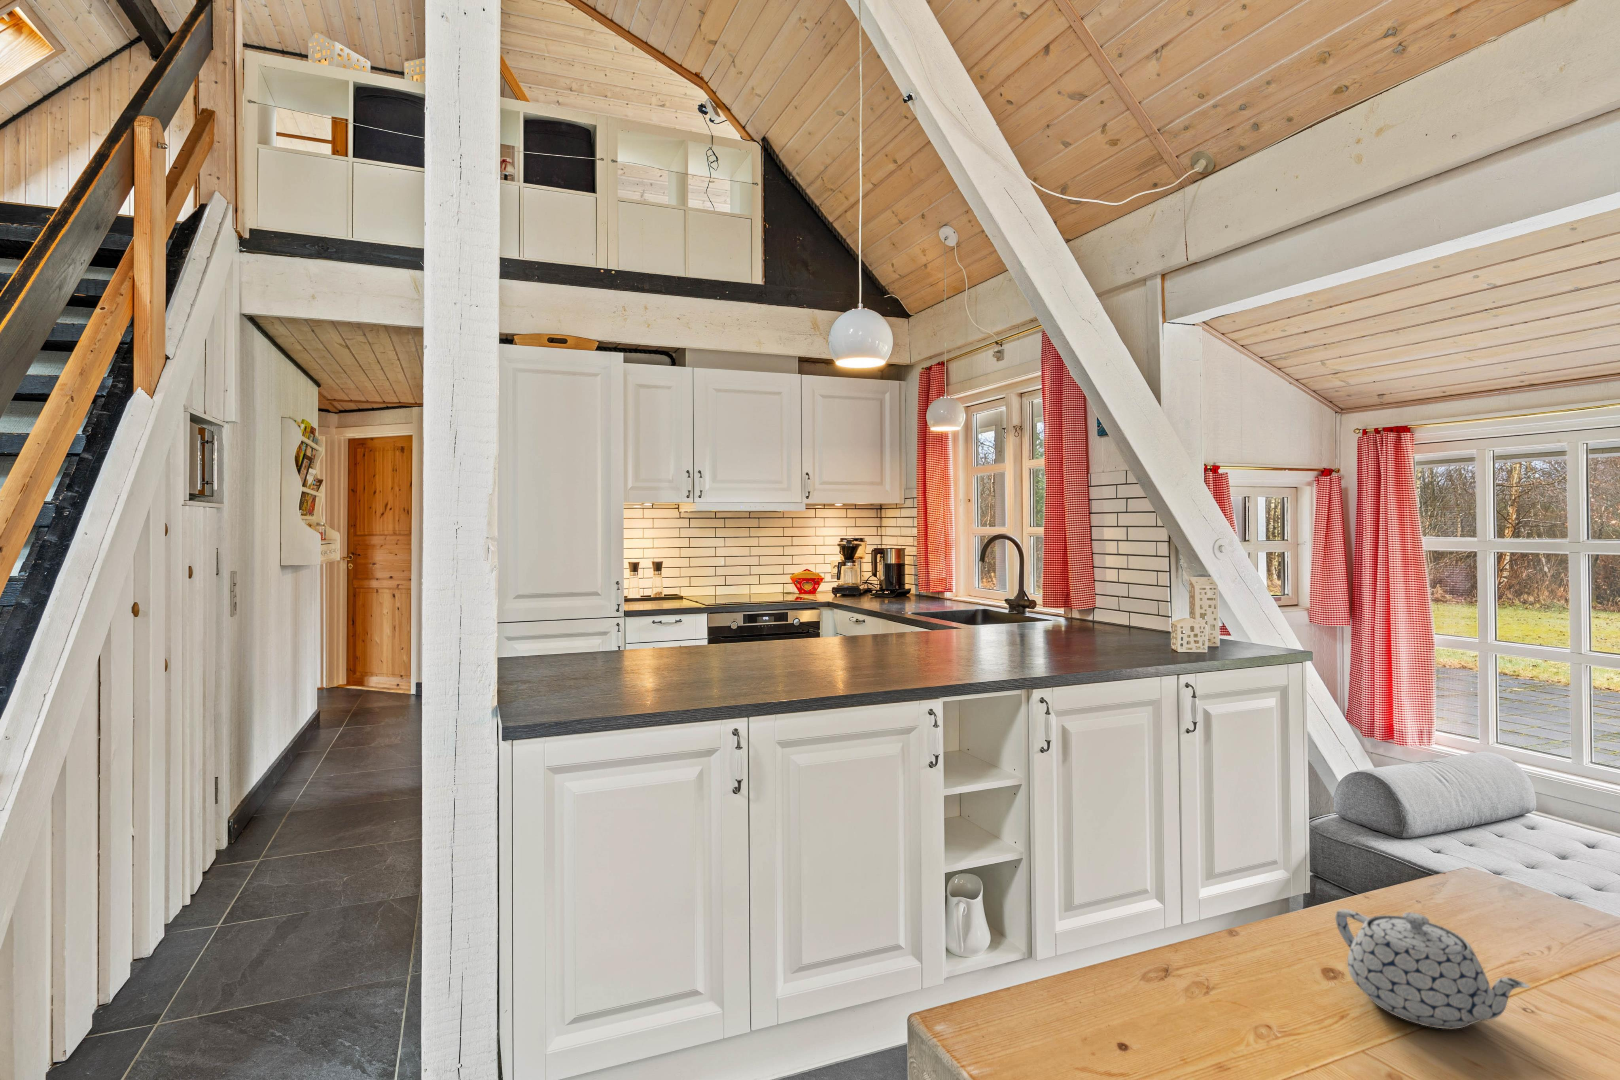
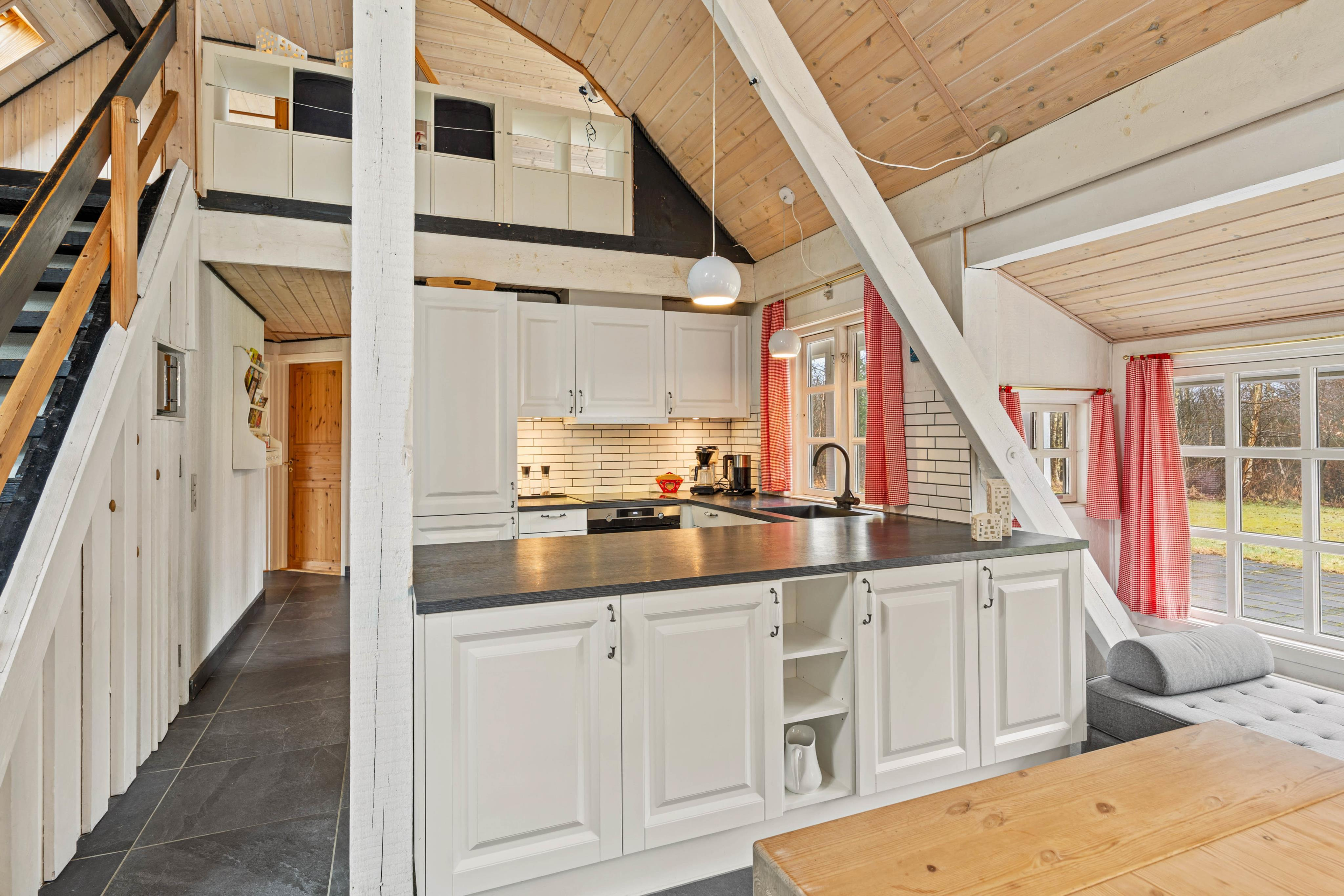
- teapot [1334,909,1531,1029]
